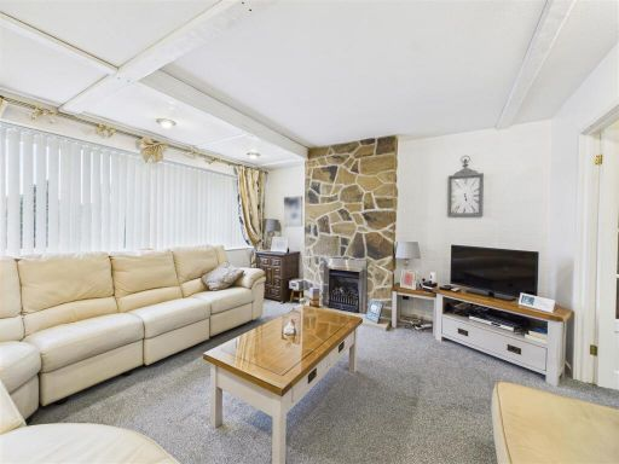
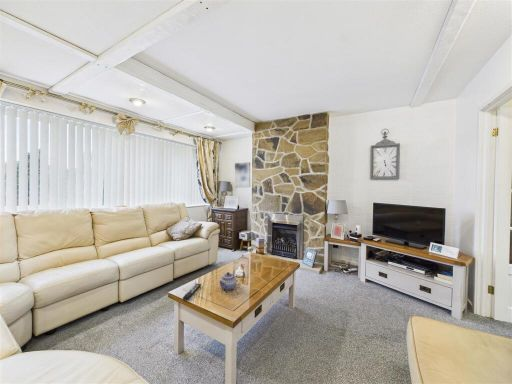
+ remote control [182,283,202,301]
+ teapot [218,270,238,292]
